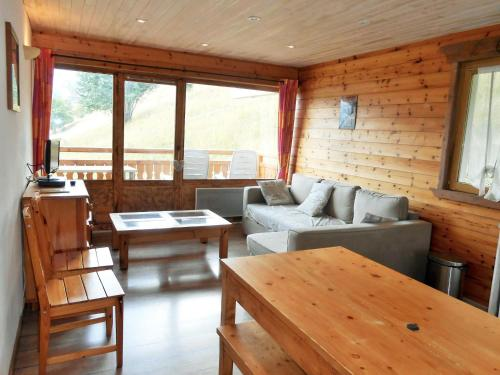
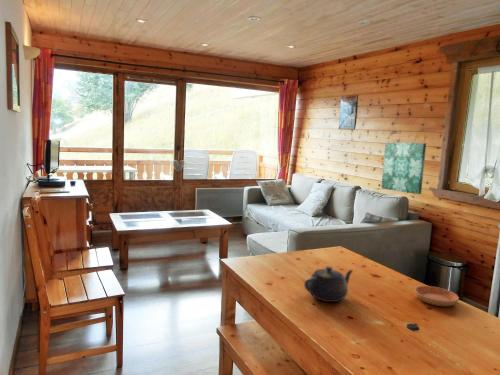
+ saucer [413,285,460,307]
+ wall art [380,142,427,195]
+ teapot [303,265,355,303]
